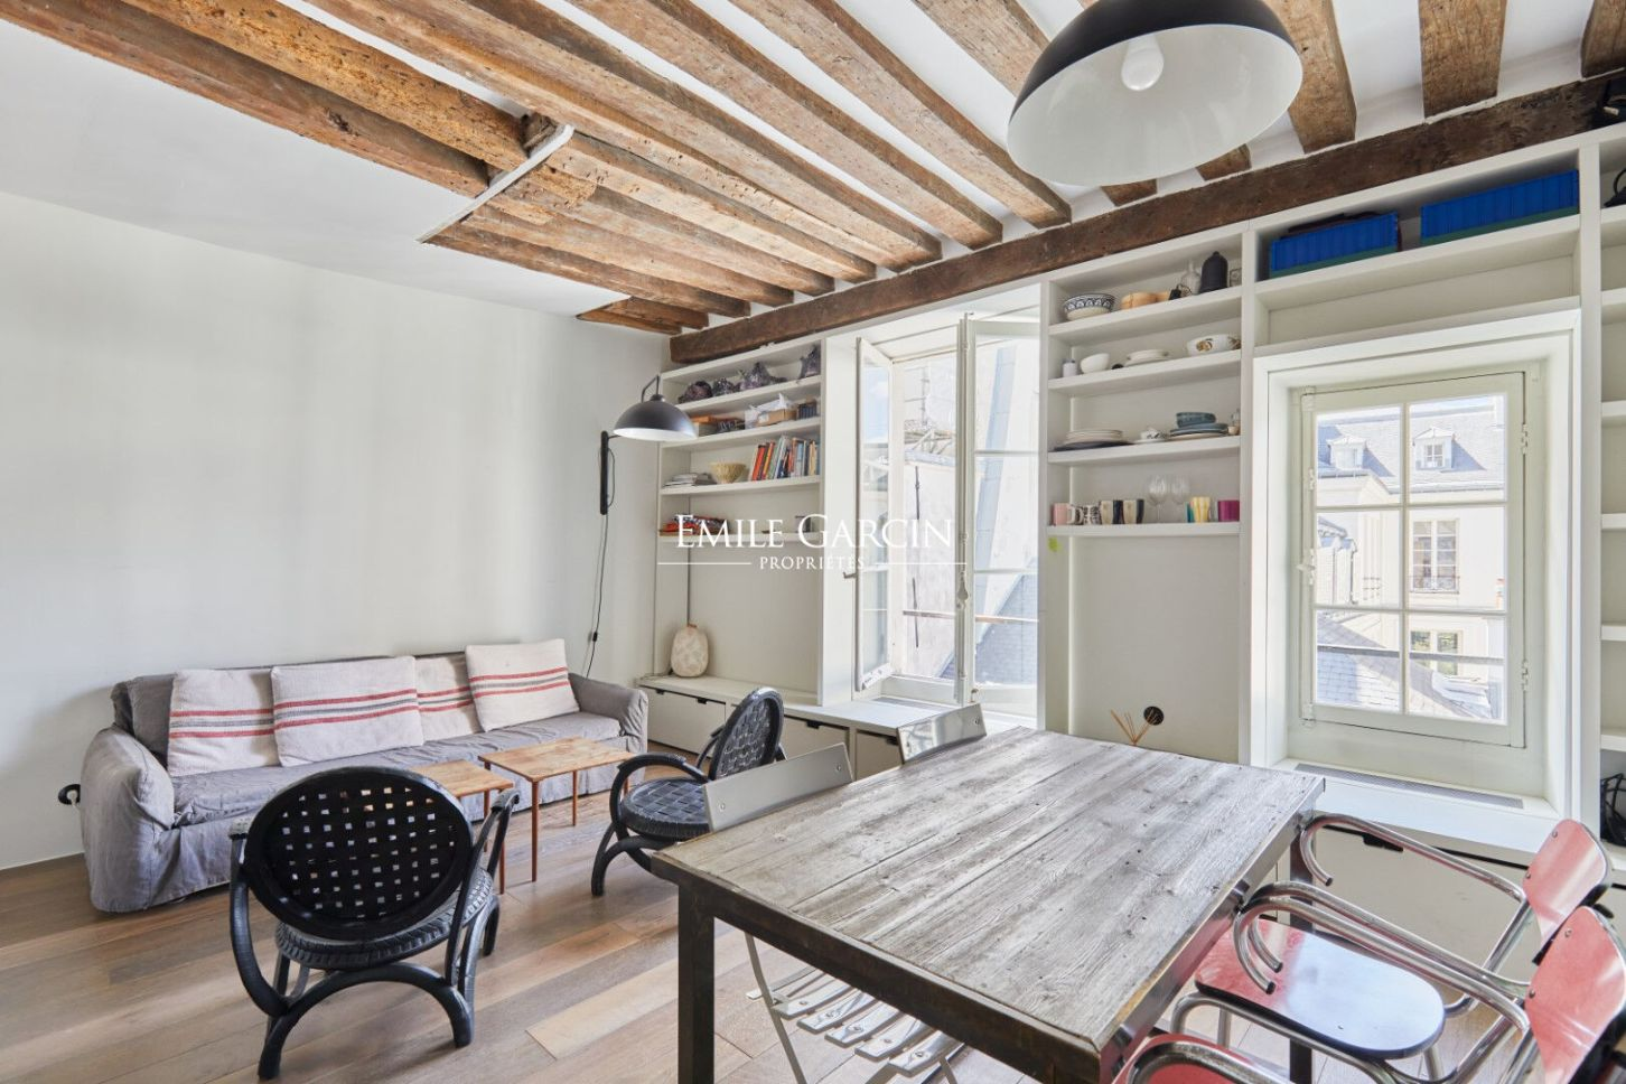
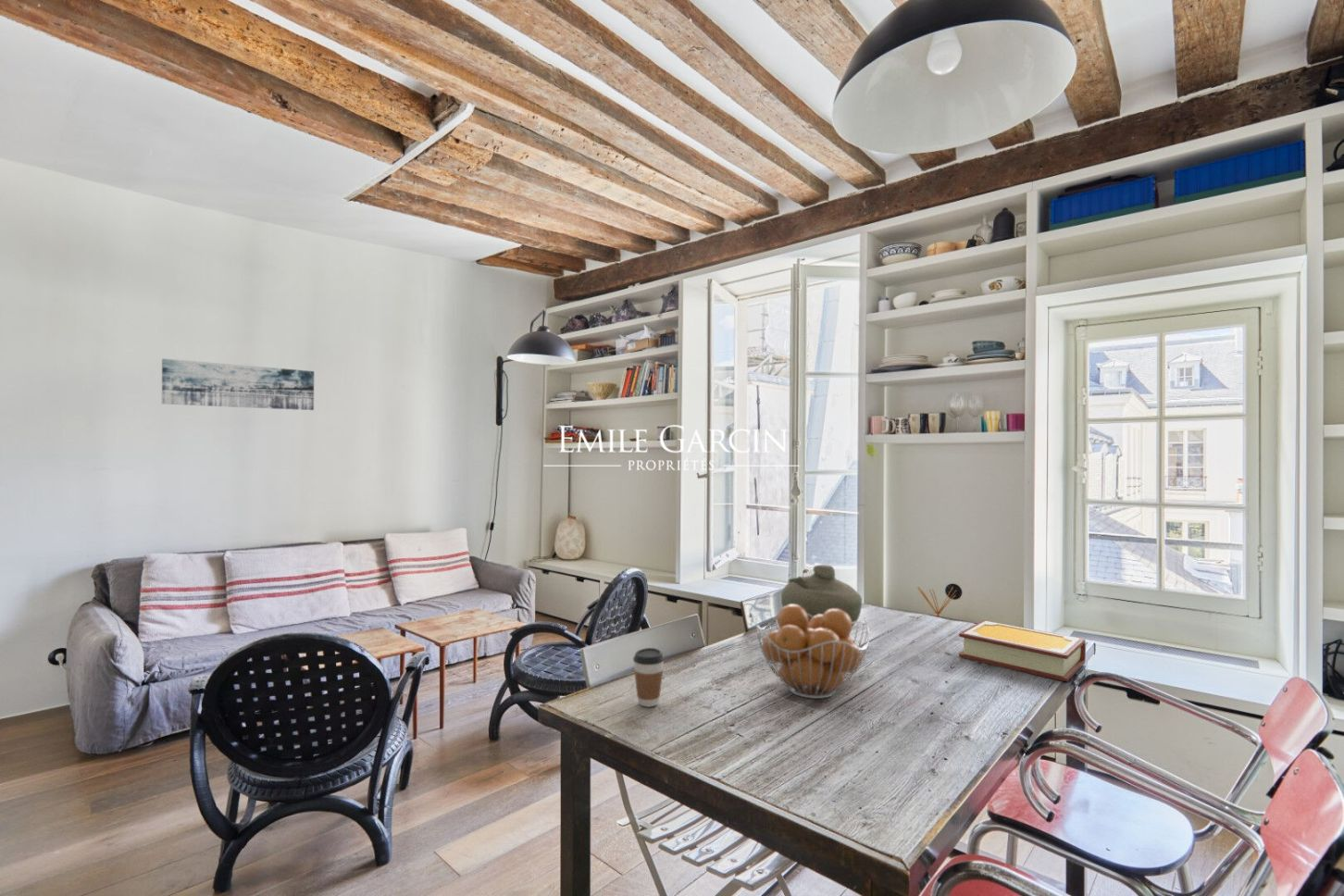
+ coffee cup [632,647,666,708]
+ wall art [161,357,315,411]
+ jar [780,564,863,638]
+ book [958,619,1087,682]
+ fruit basket [754,604,870,700]
